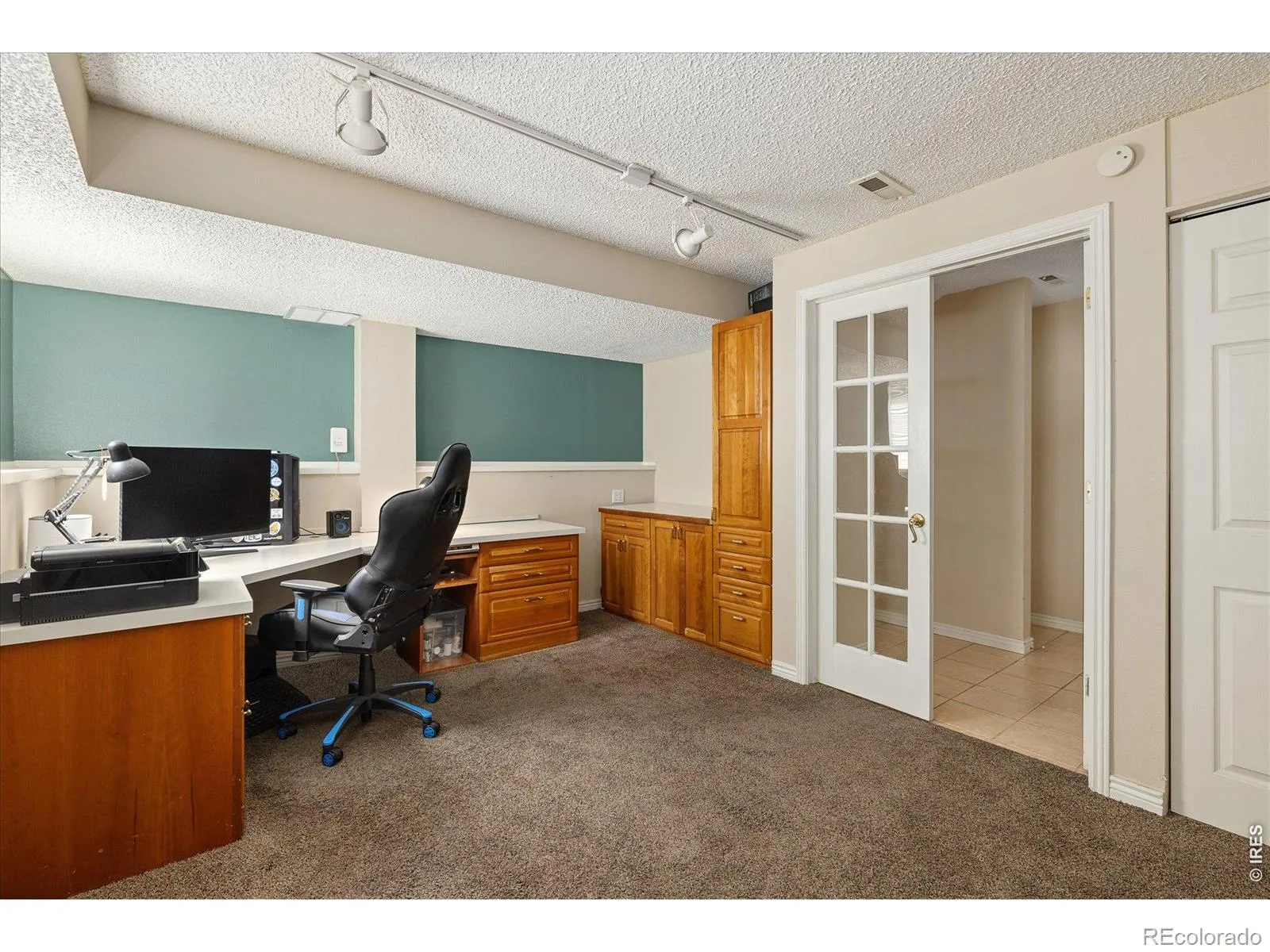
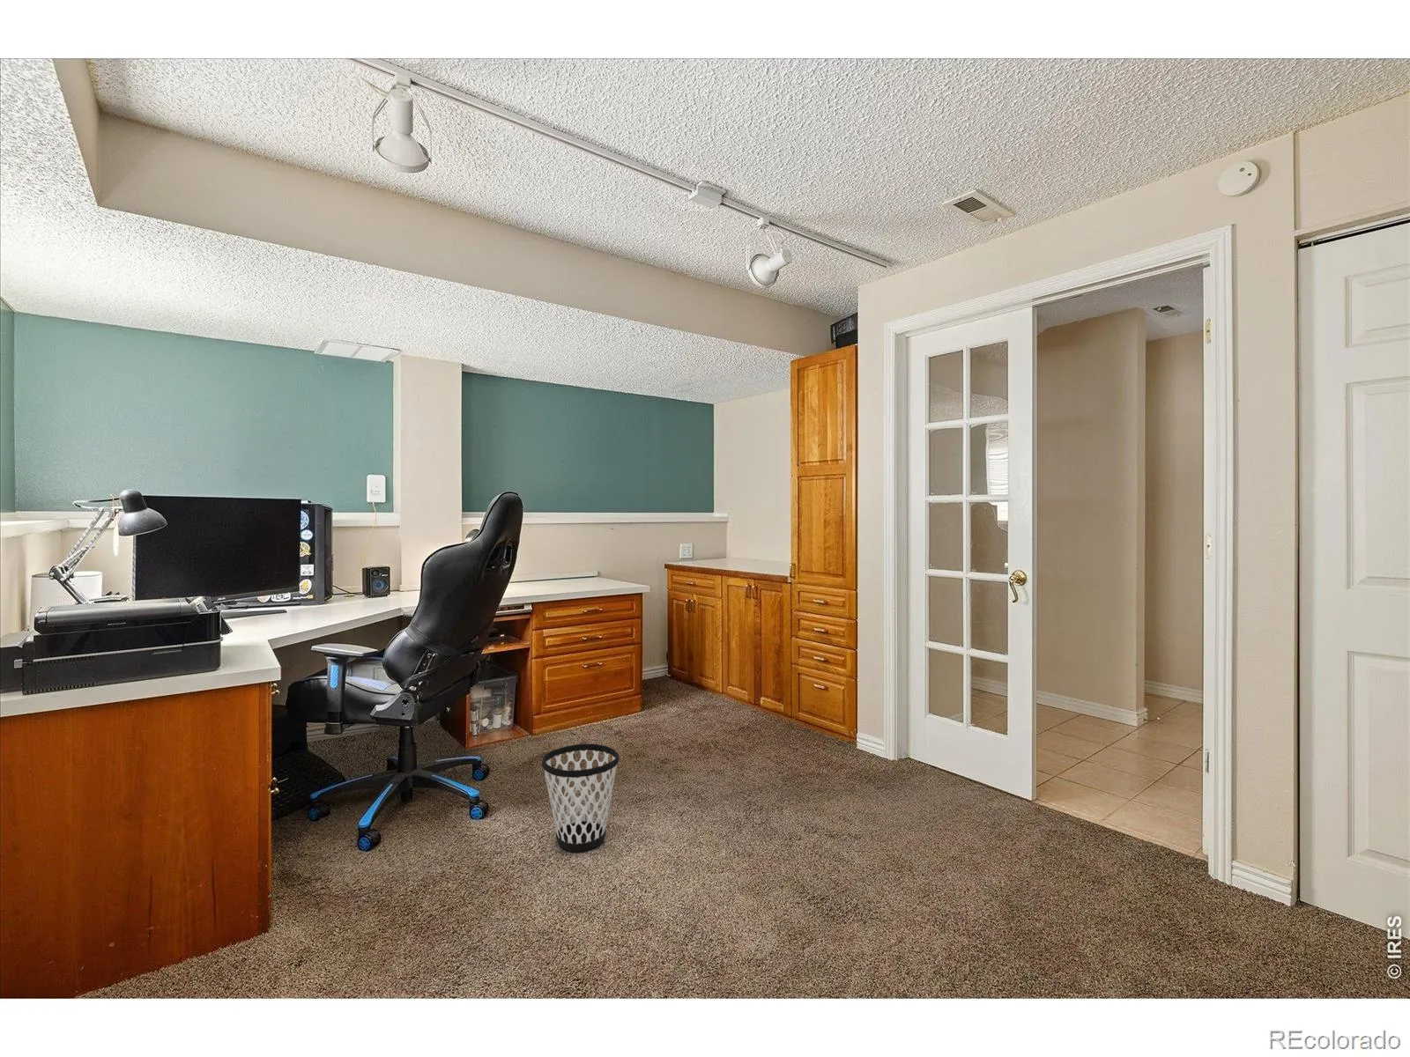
+ wastebasket [541,743,620,853]
